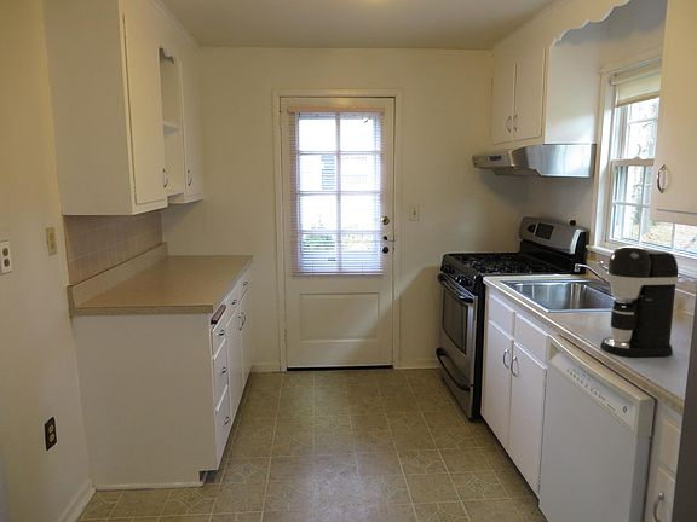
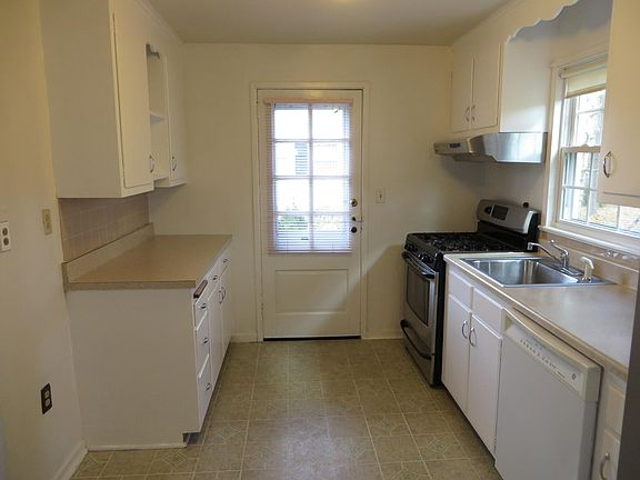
- coffee maker [599,244,680,358]
